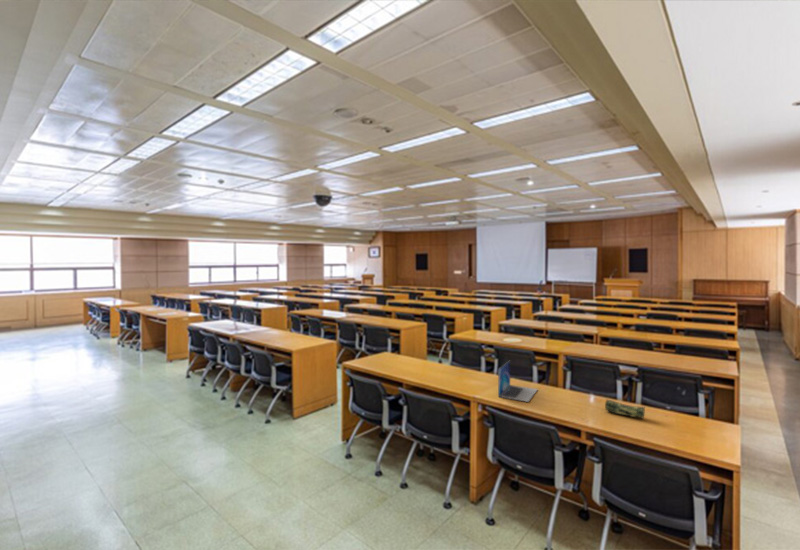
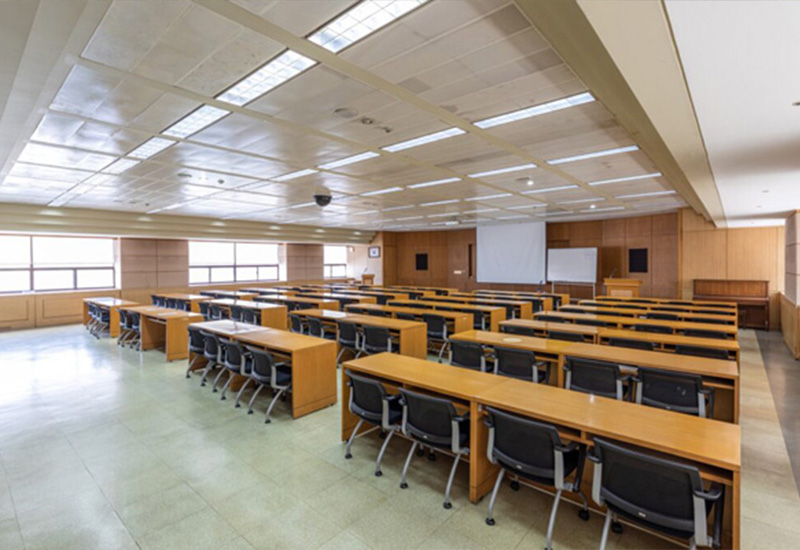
- laptop [497,360,539,403]
- pencil case [604,399,647,419]
